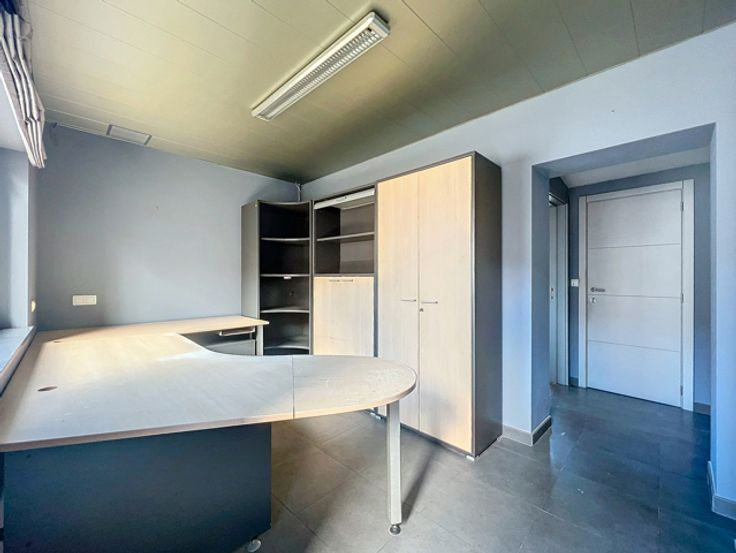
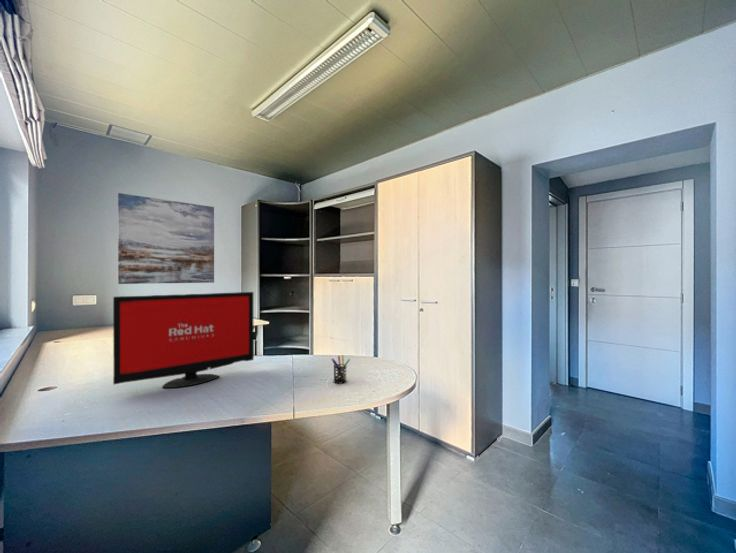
+ computer monitor [112,291,255,389]
+ wall art [117,192,215,285]
+ pen holder [331,354,351,385]
